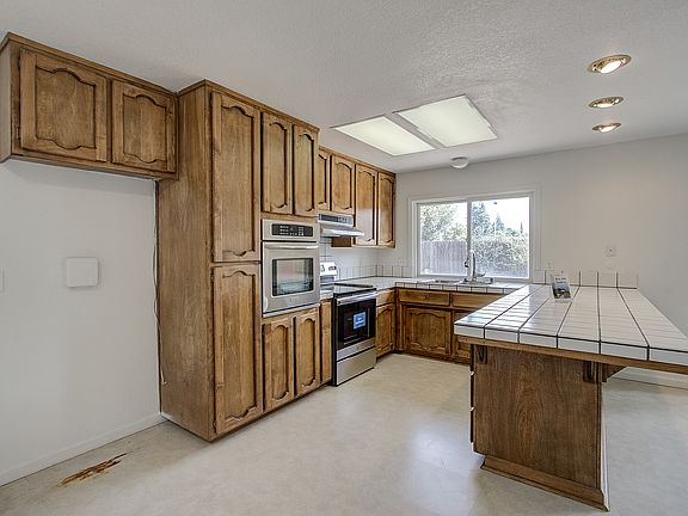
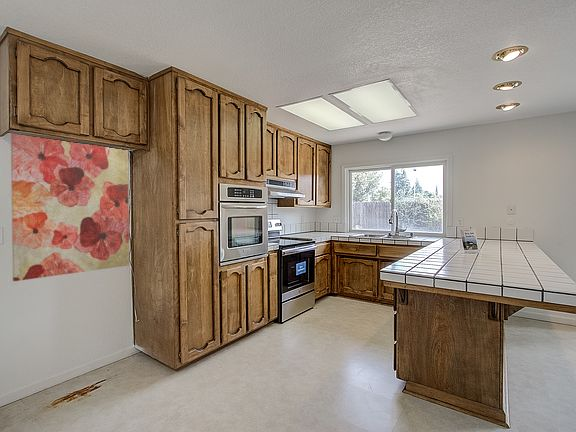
+ wall art [10,133,130,282]
